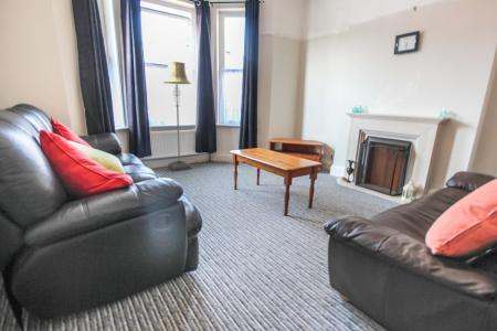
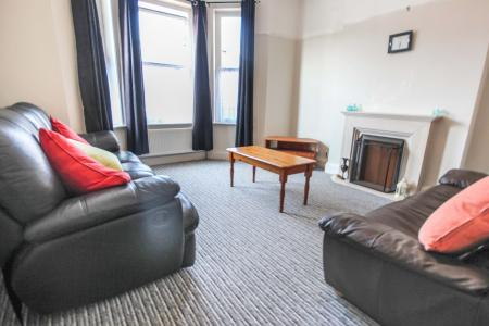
- floor lamp [161,61,192,172]
